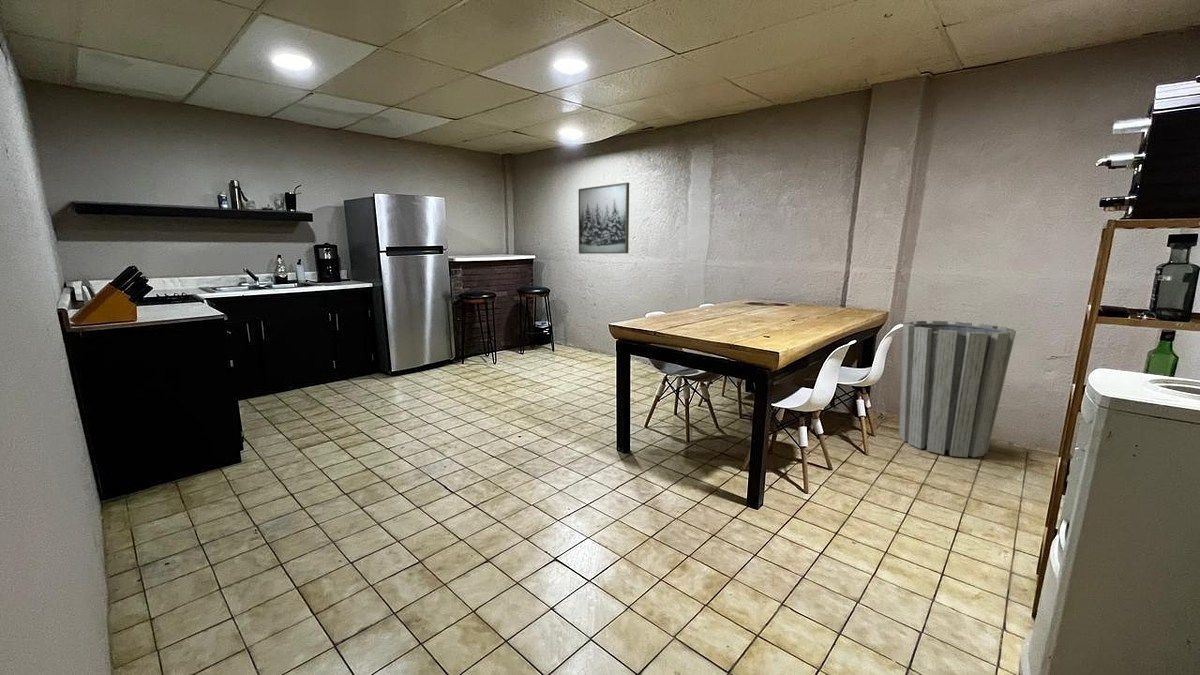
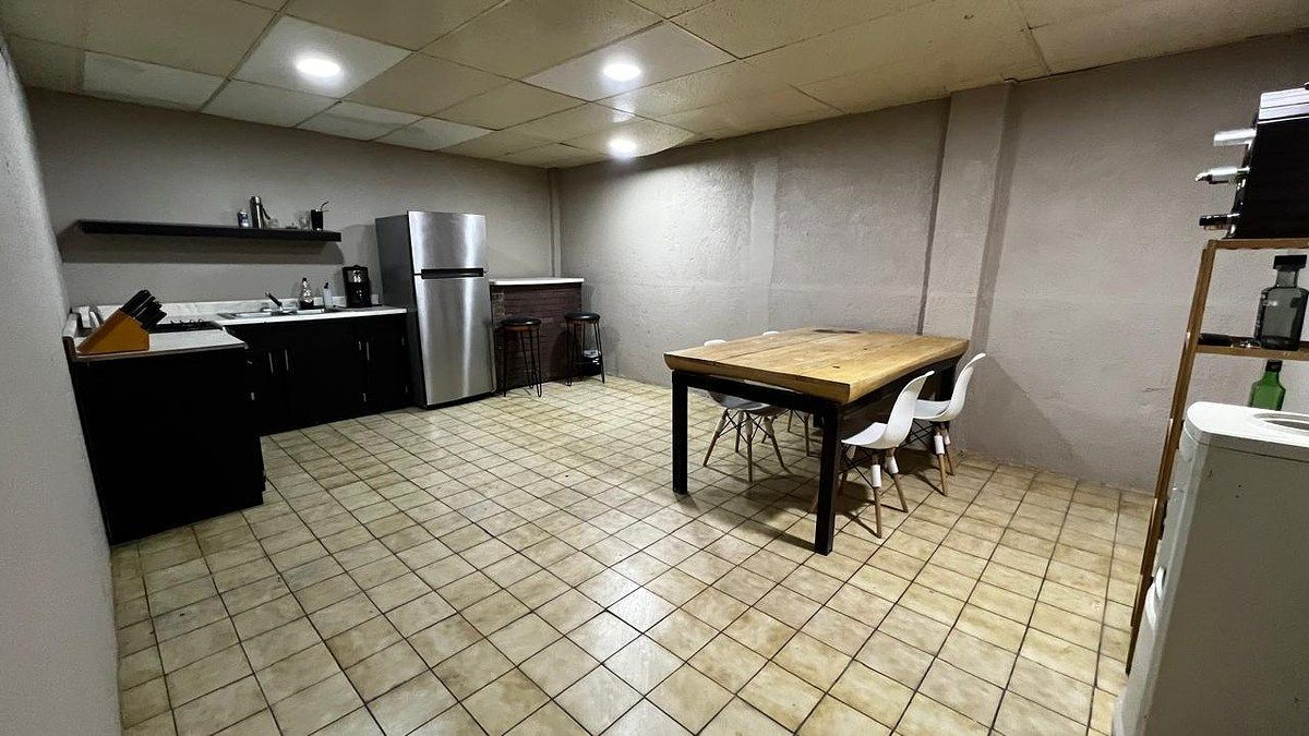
- wall art [578,181,630,255]
- trash can [898,320,1017,458]
